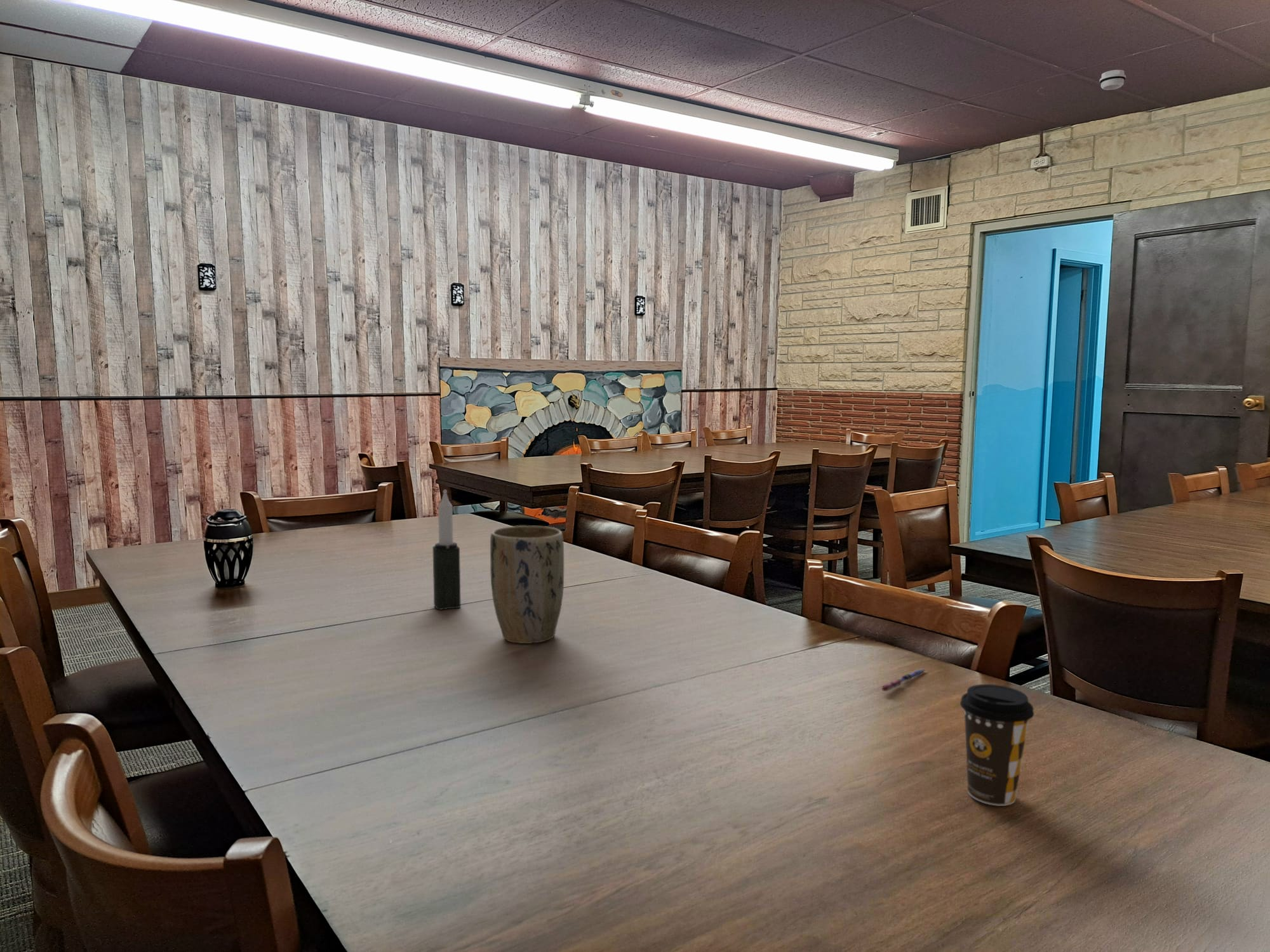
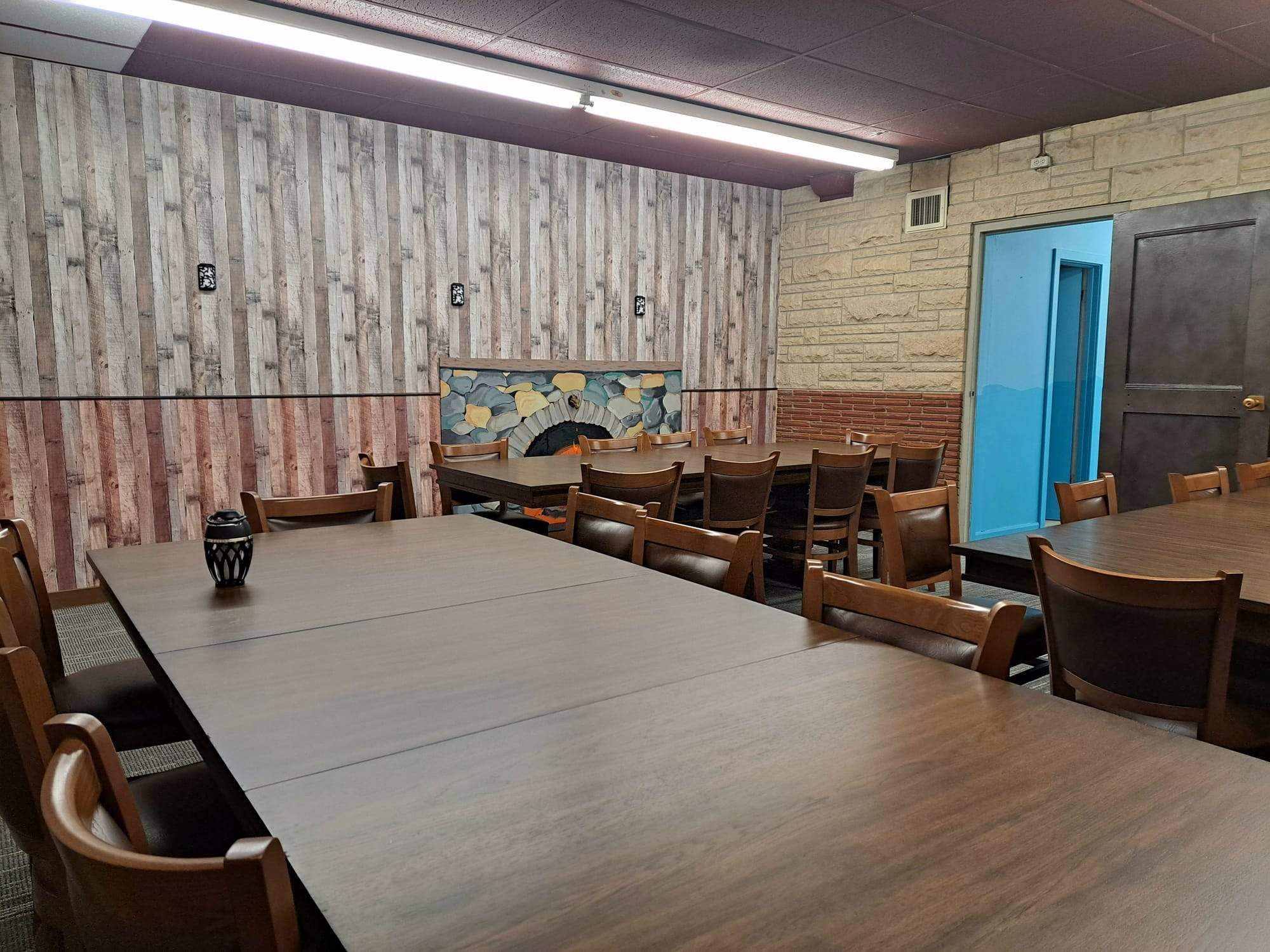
- candle [432,489,462,611]
- smoke detector [1099,69,1126,91]
- pen [880,668,926,692]
- plant pot [490,525,565,644]
- coffee cup [959,684,1034,807]
